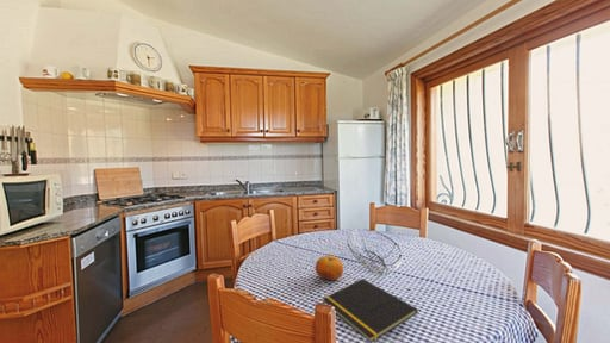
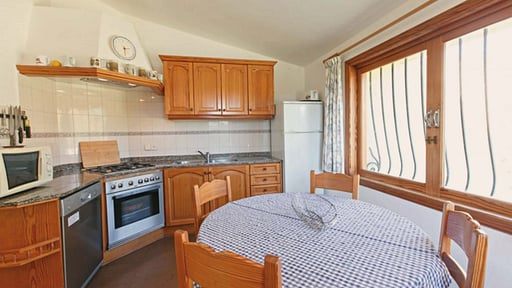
- fruit [315,255,344,281]
- notepad [322,277,419,343]
